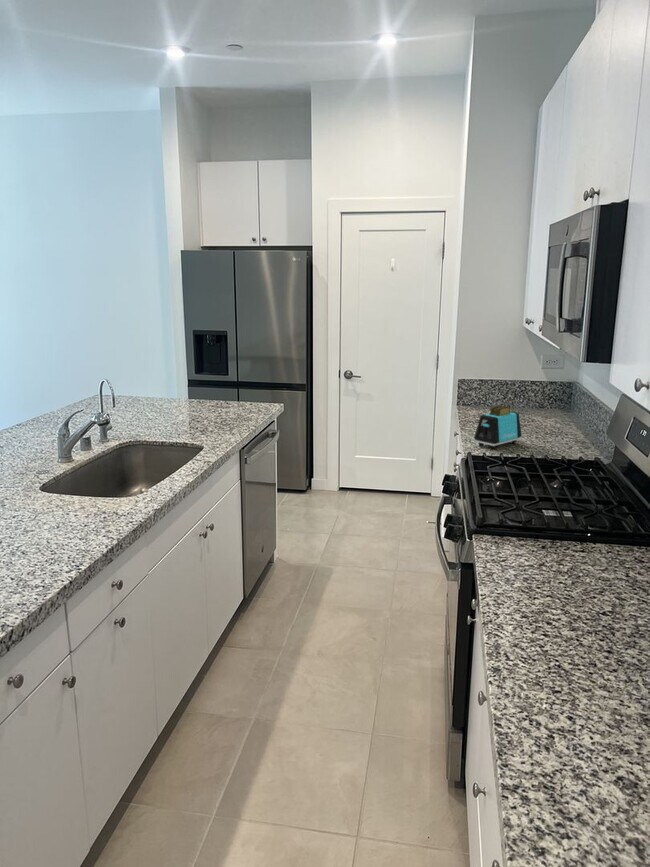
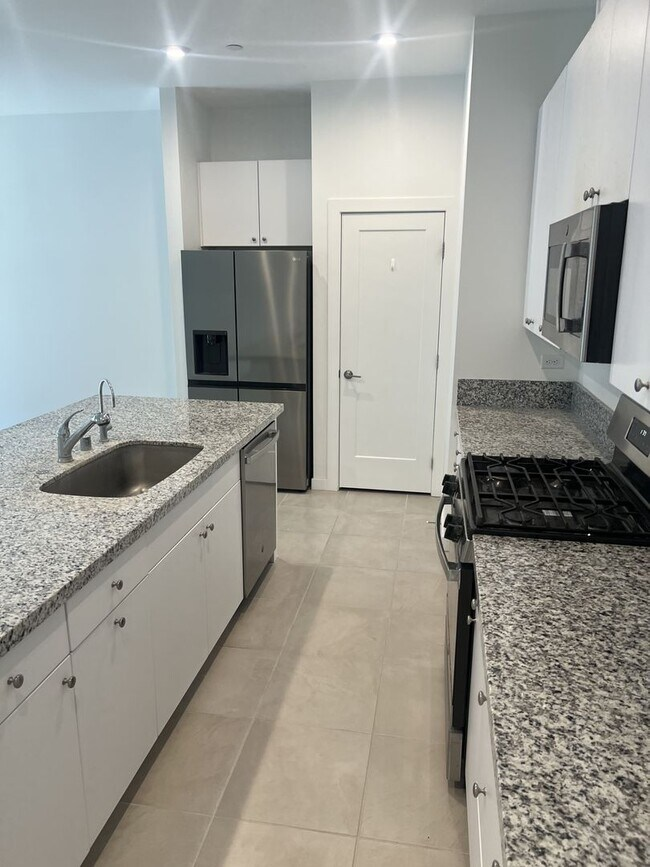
- toaster [473,404,523,450]
